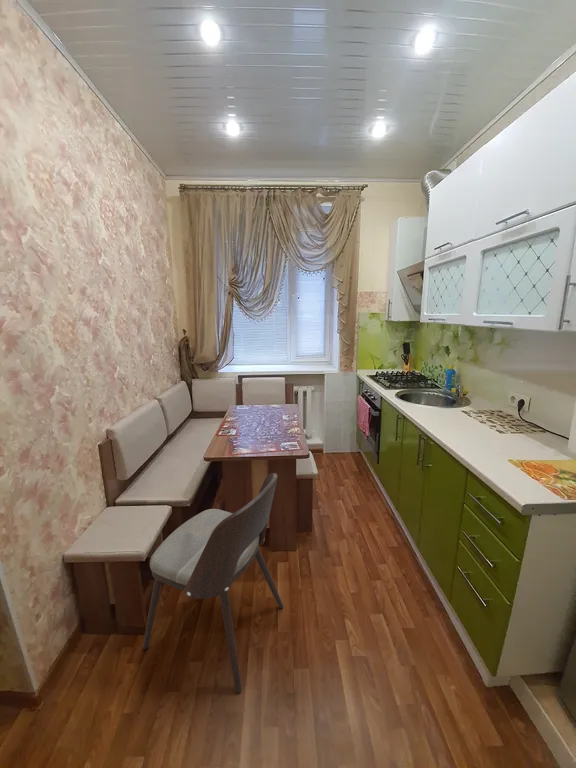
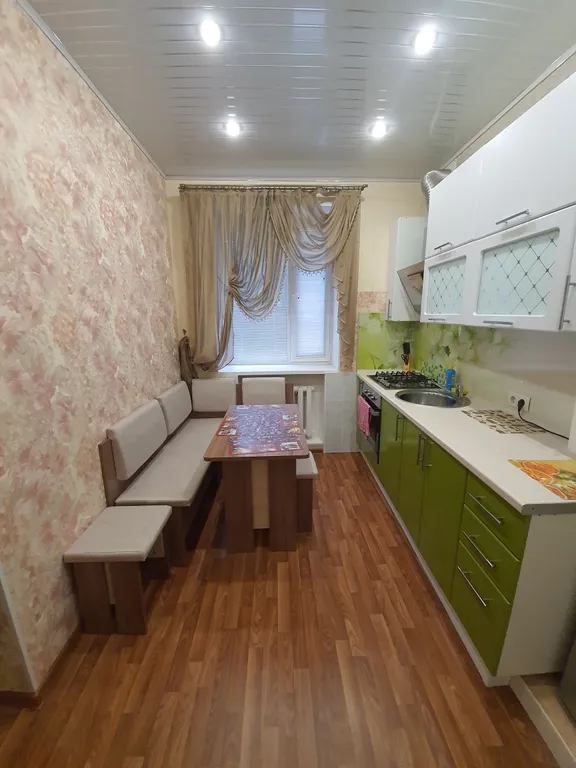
- dining chair [142,472,284,694]
